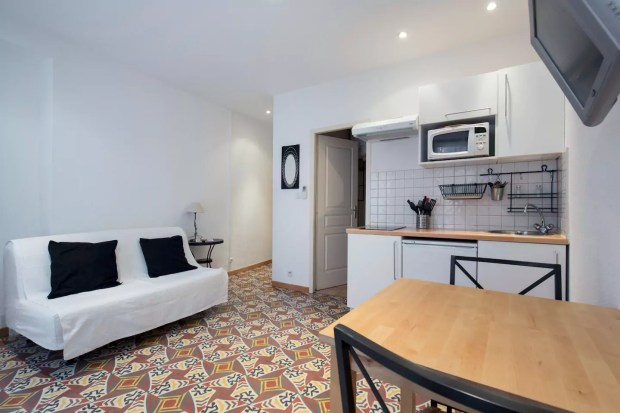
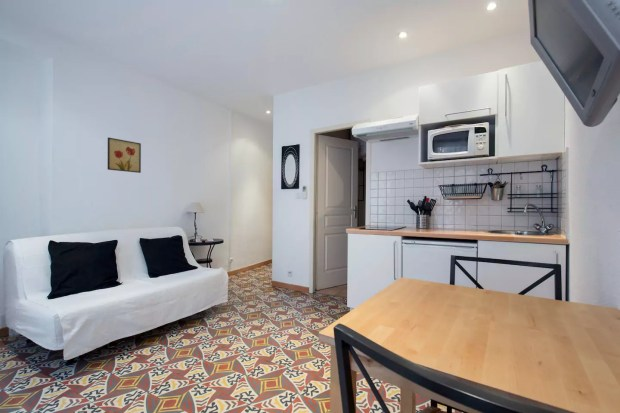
+ wall art [107,136,142,174]
